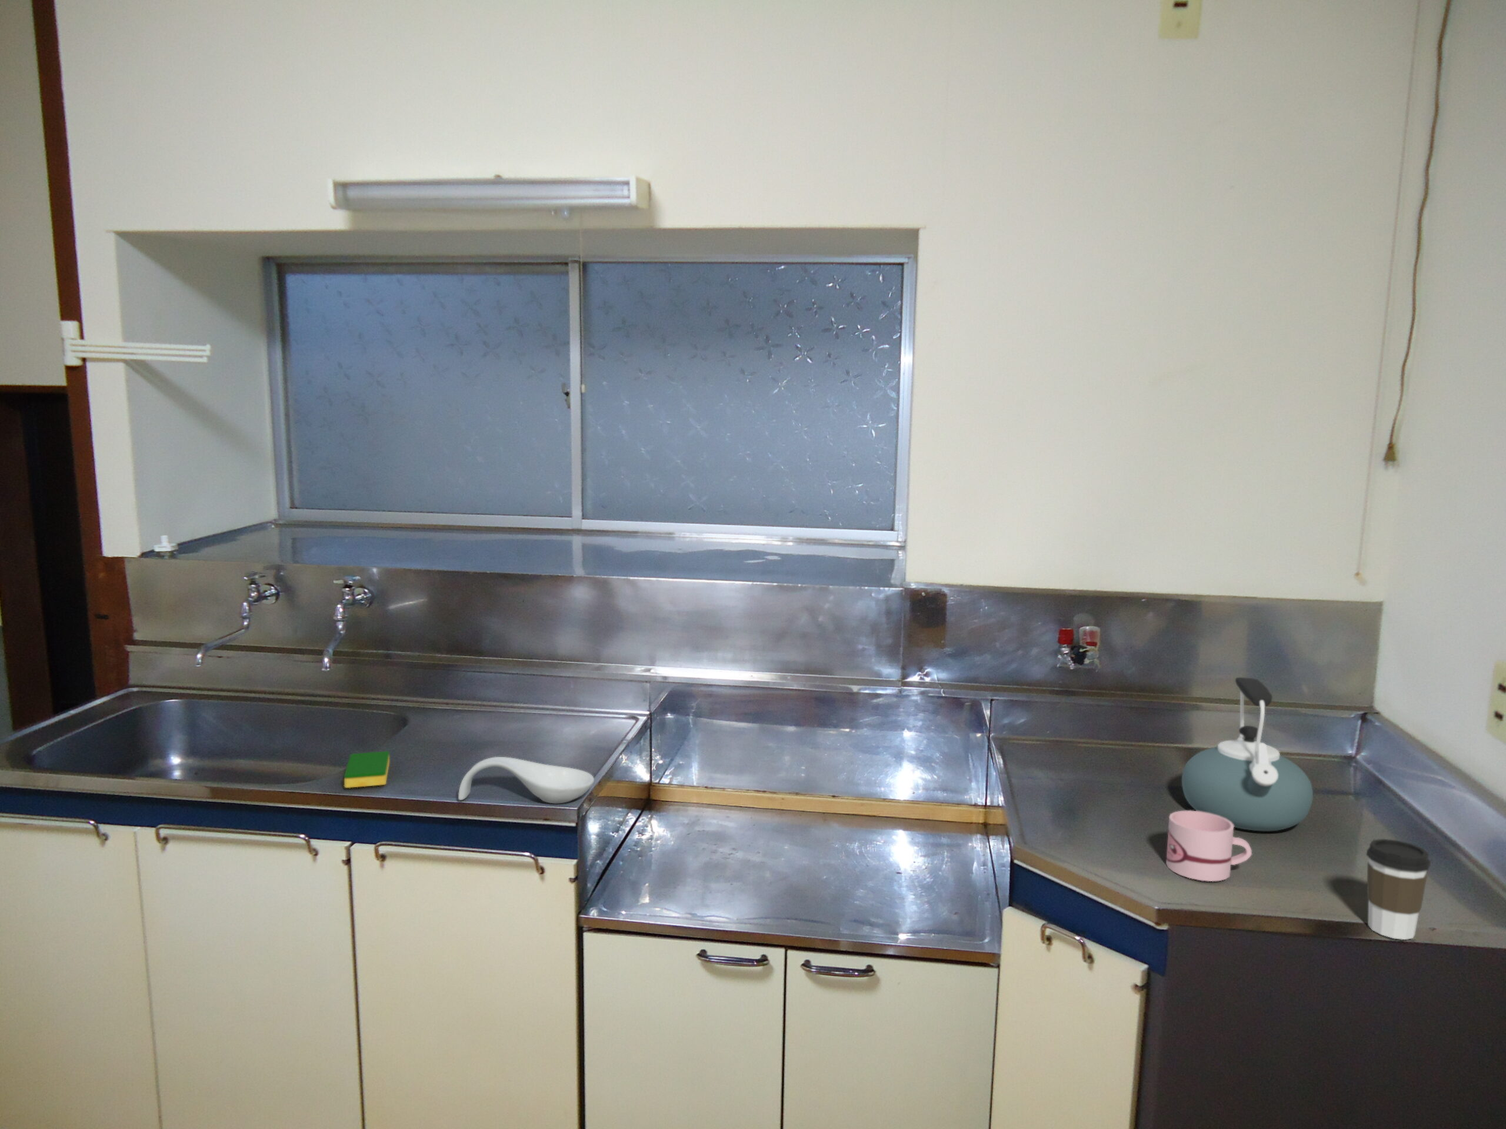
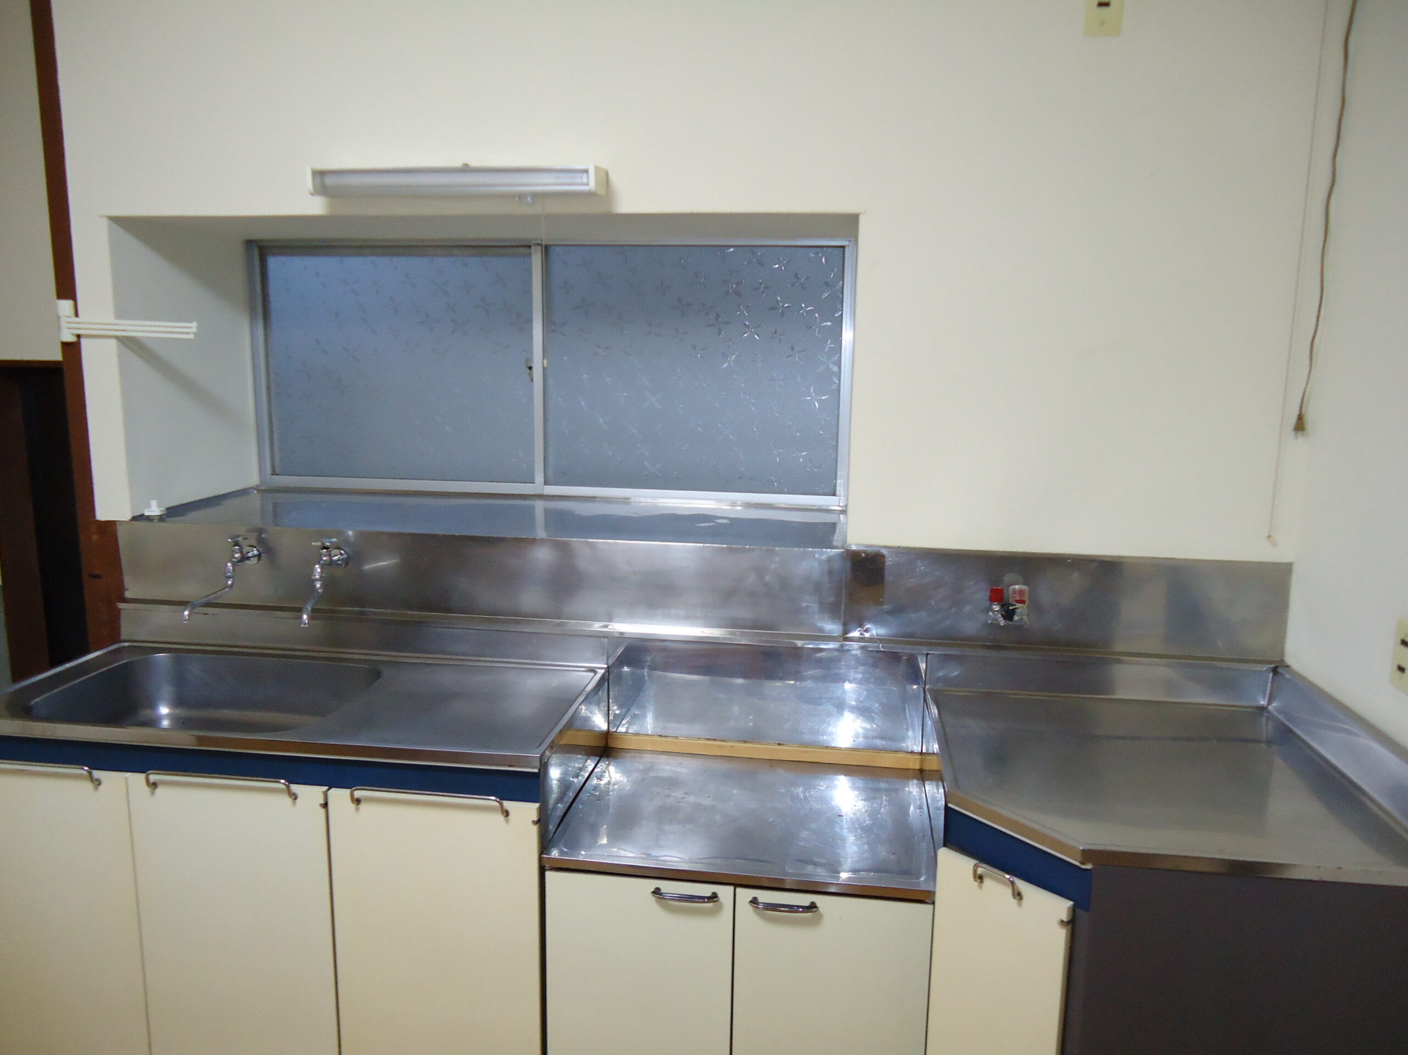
- spoon rest [458,757,595,804]
- coffee cup [1365,838,1431,940]
- dish sponge [344,751,390,789]
- kettle [1181,677,1314,831]
- mug [1166,810,1252,882]
